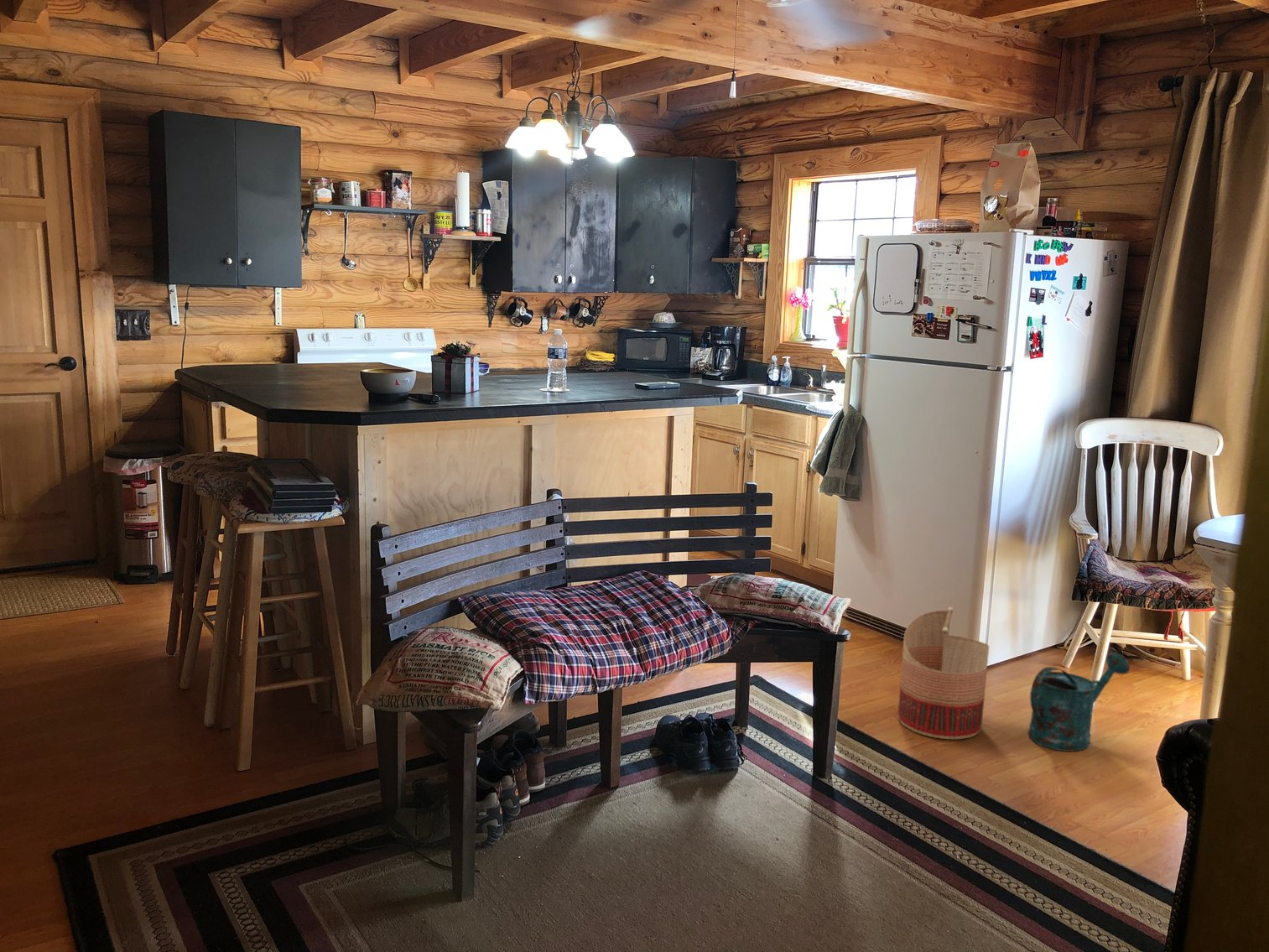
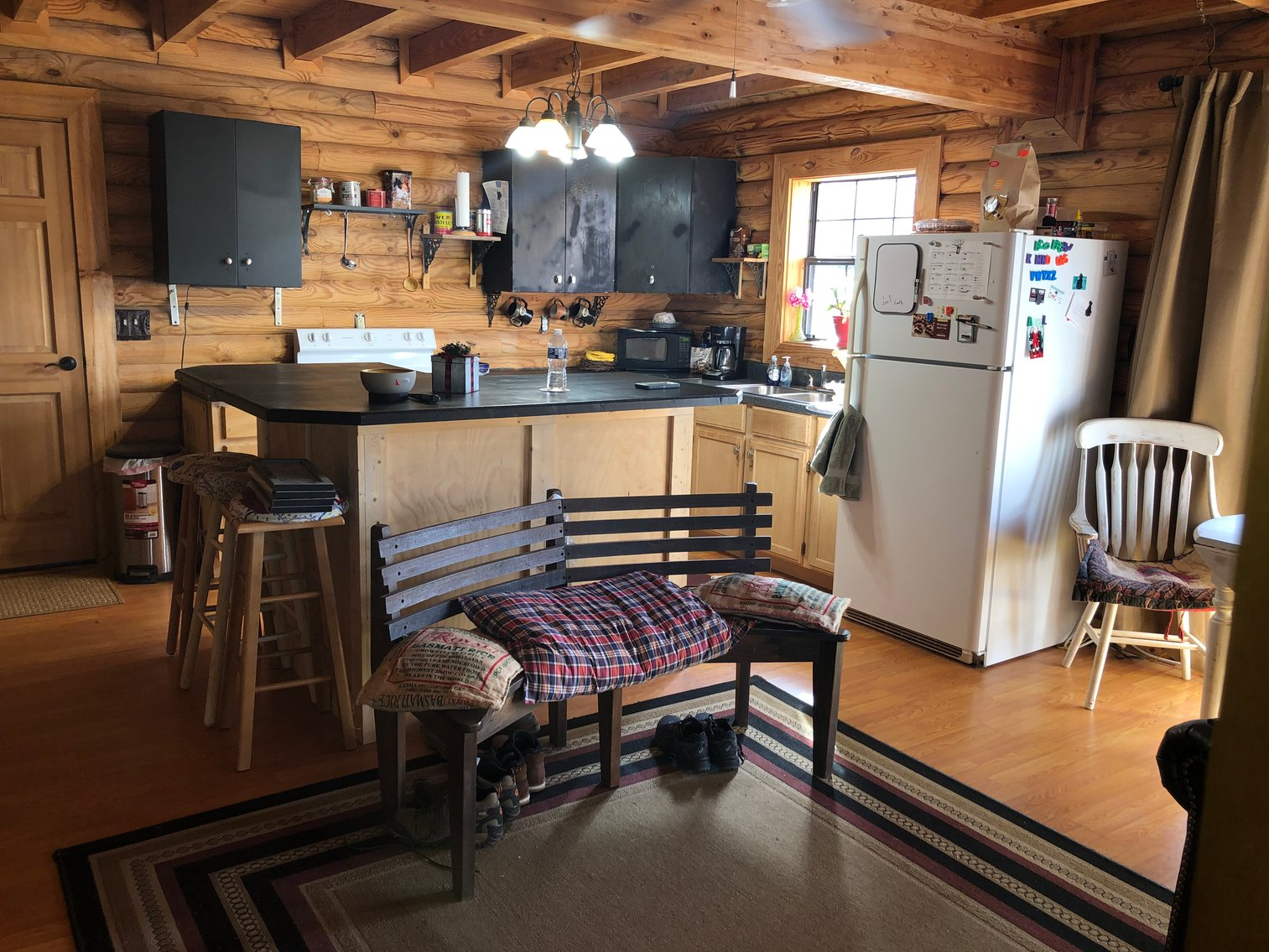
- watering can [1027,652,1131,752]
- basket [897,606,990,740]
